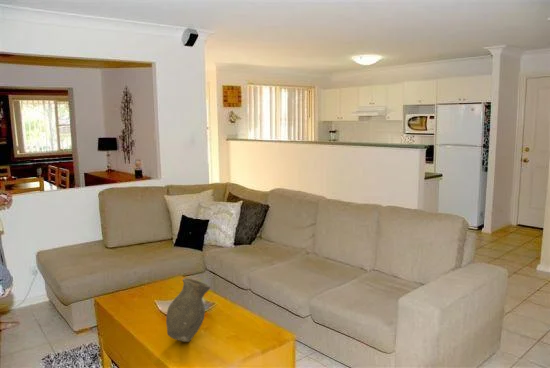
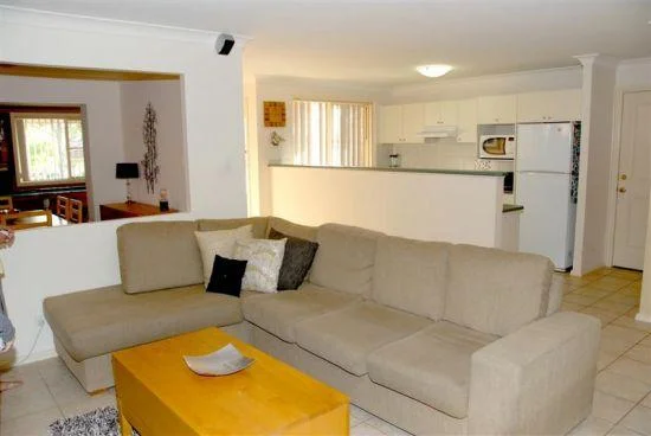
- vase [165,277,211,343]
